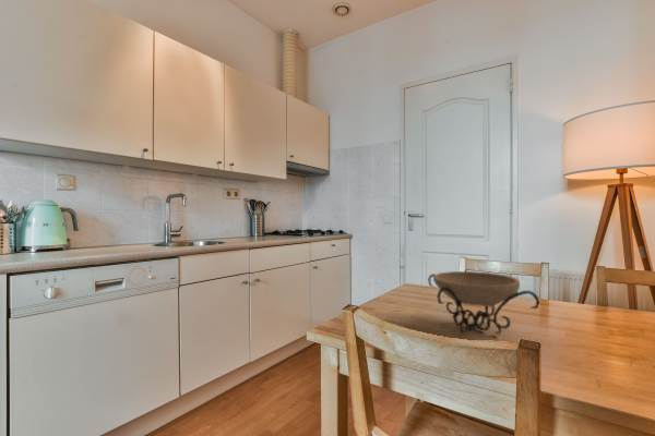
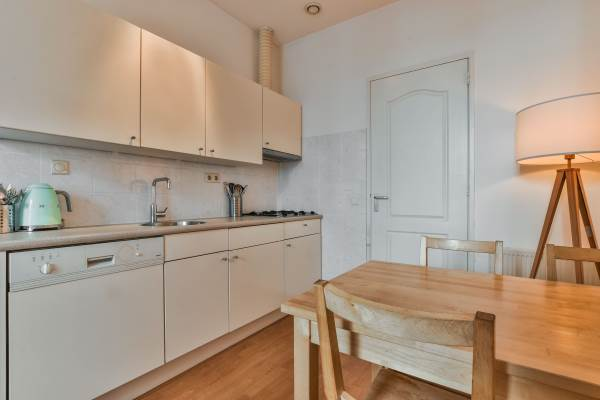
- decorative bowl [427,270,541,336]
